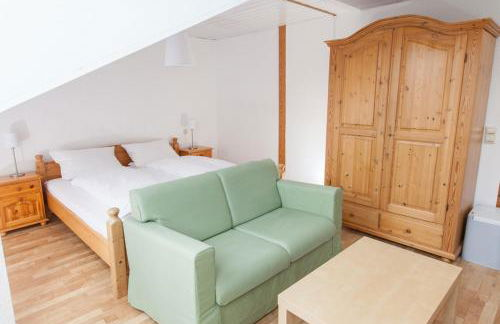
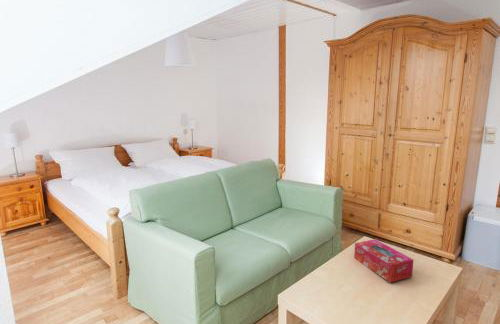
+ tissue box [353,238,414,283]
